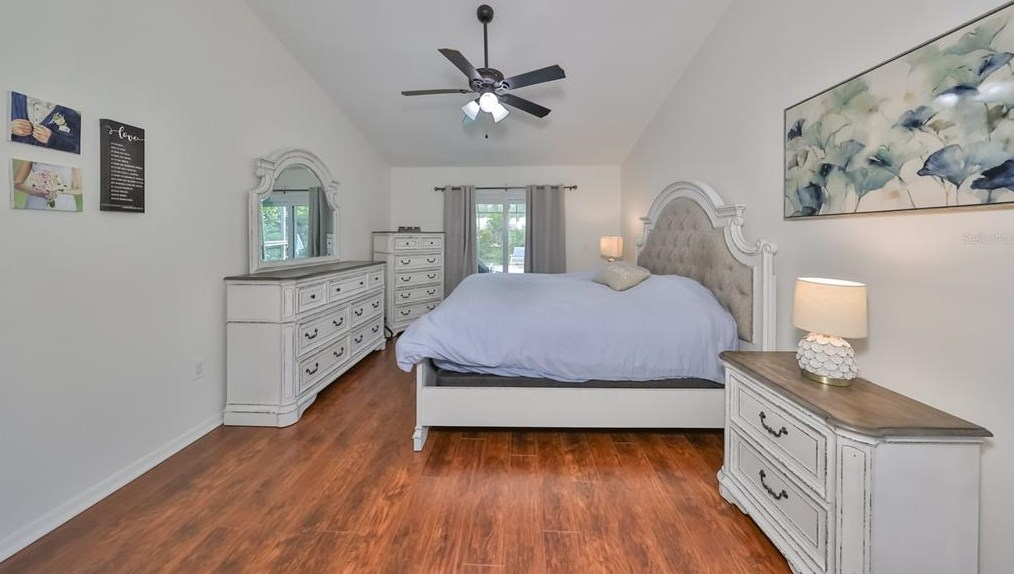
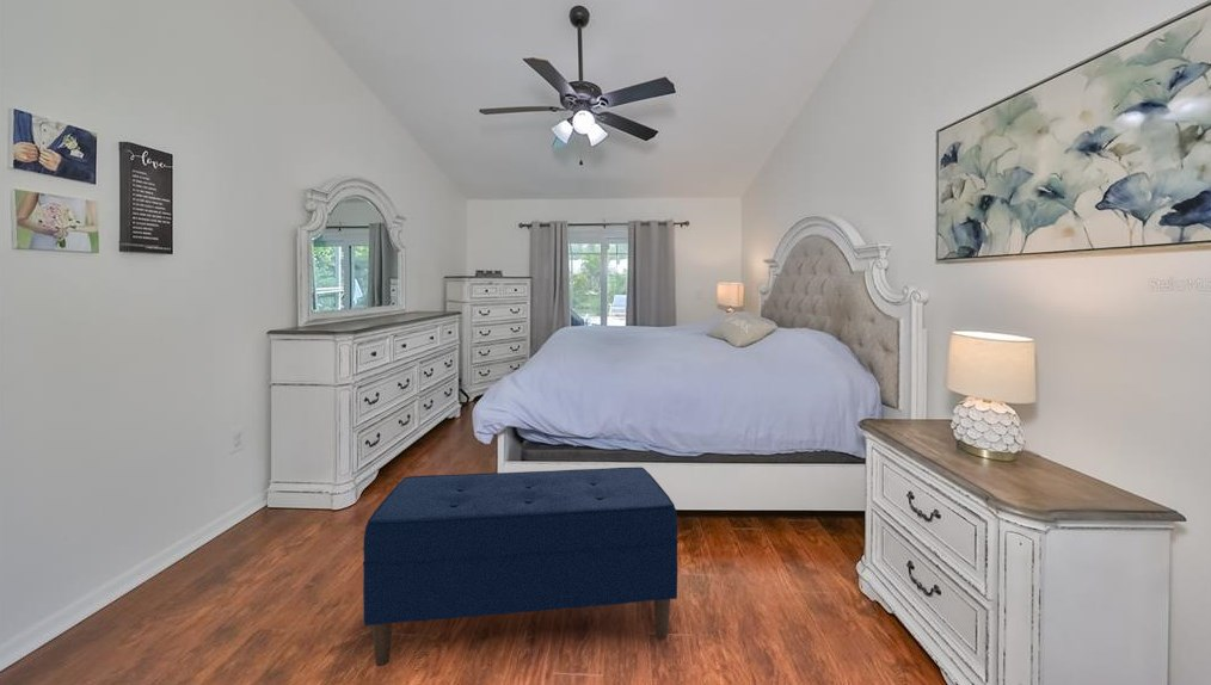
+ bench [362,467,680,667]
